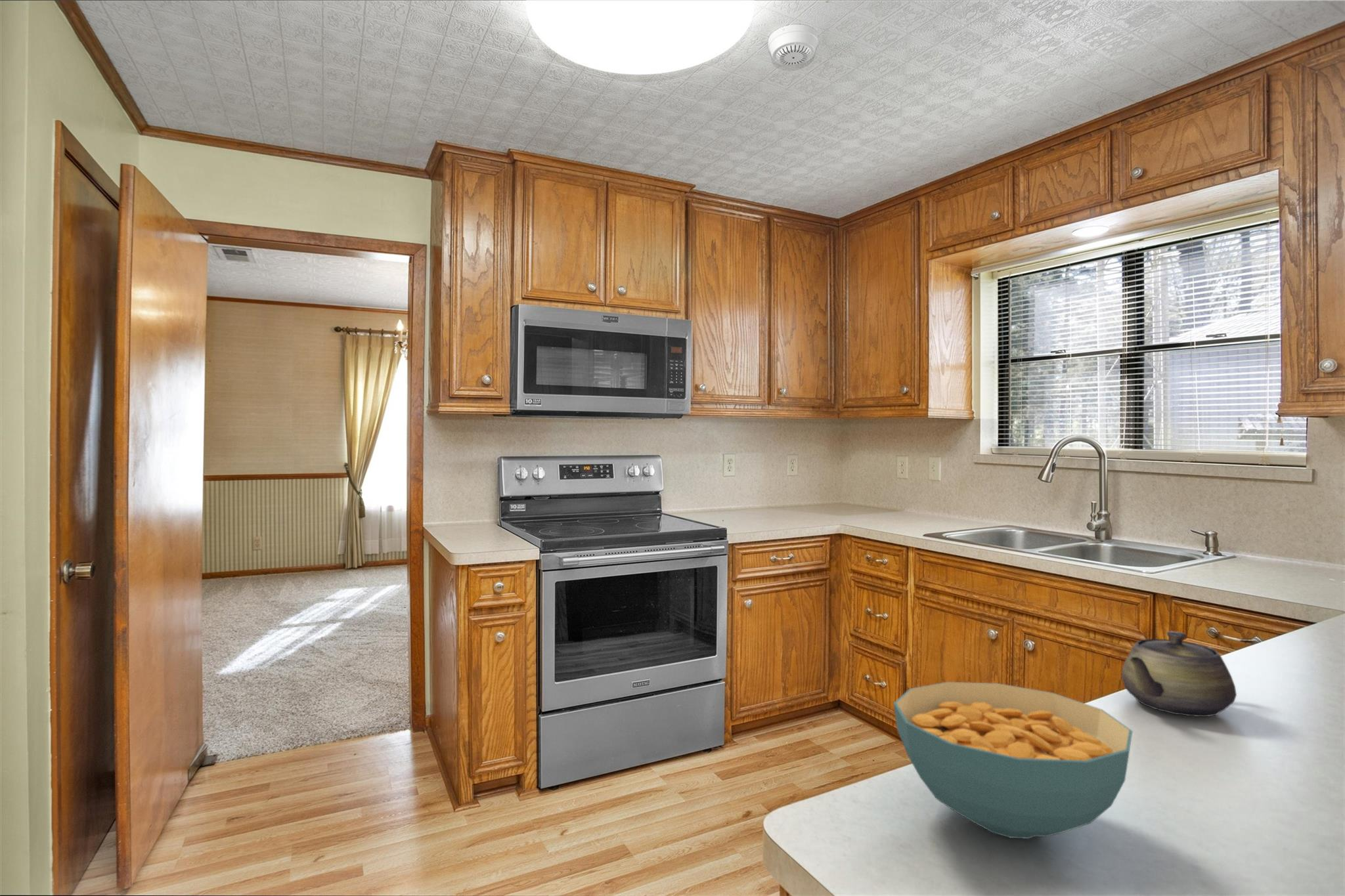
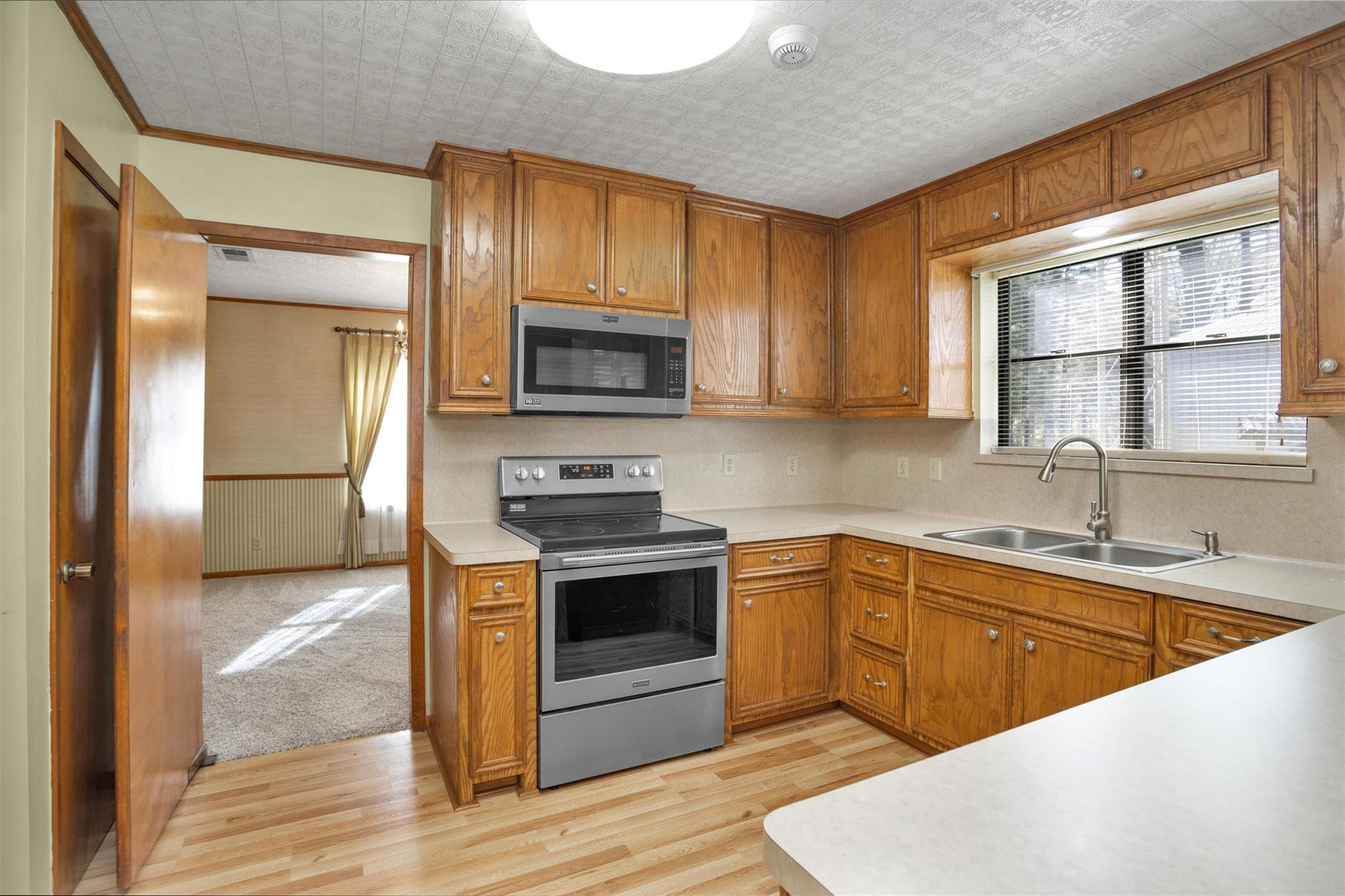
- cereal bowl [893,681,1134,840]
- teapot [1120,631,1237,717]
